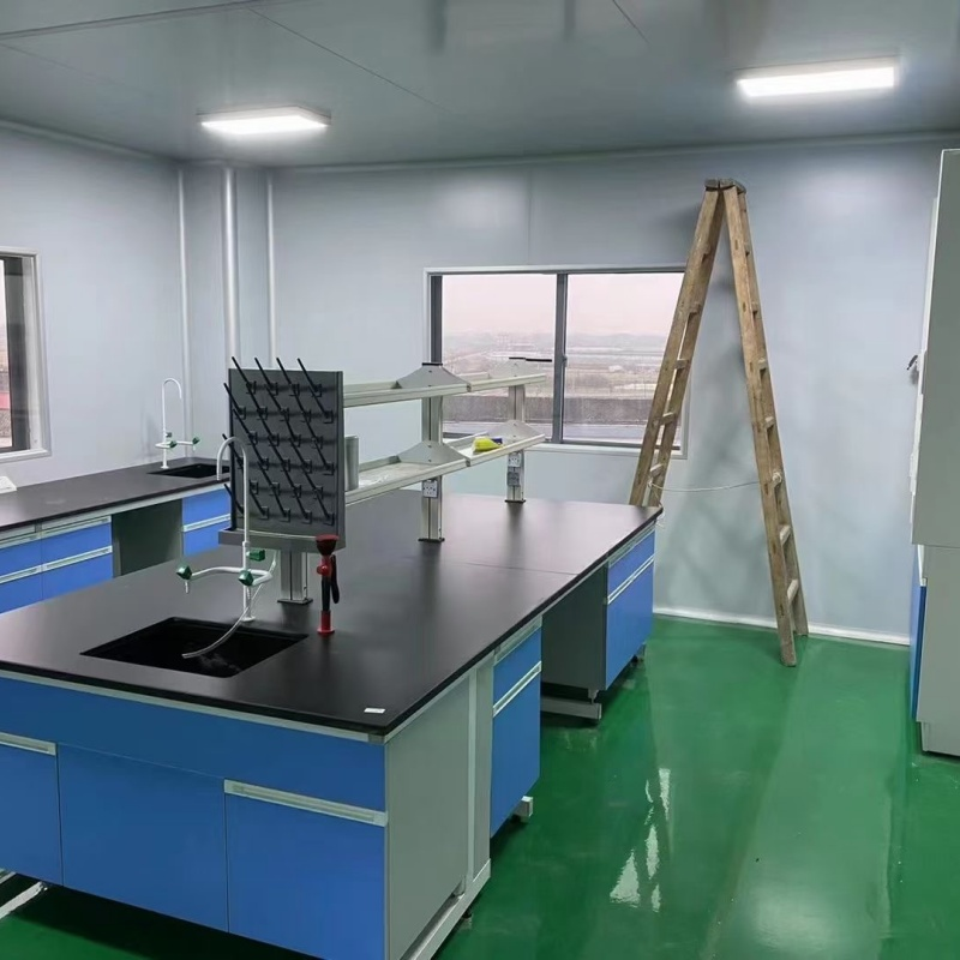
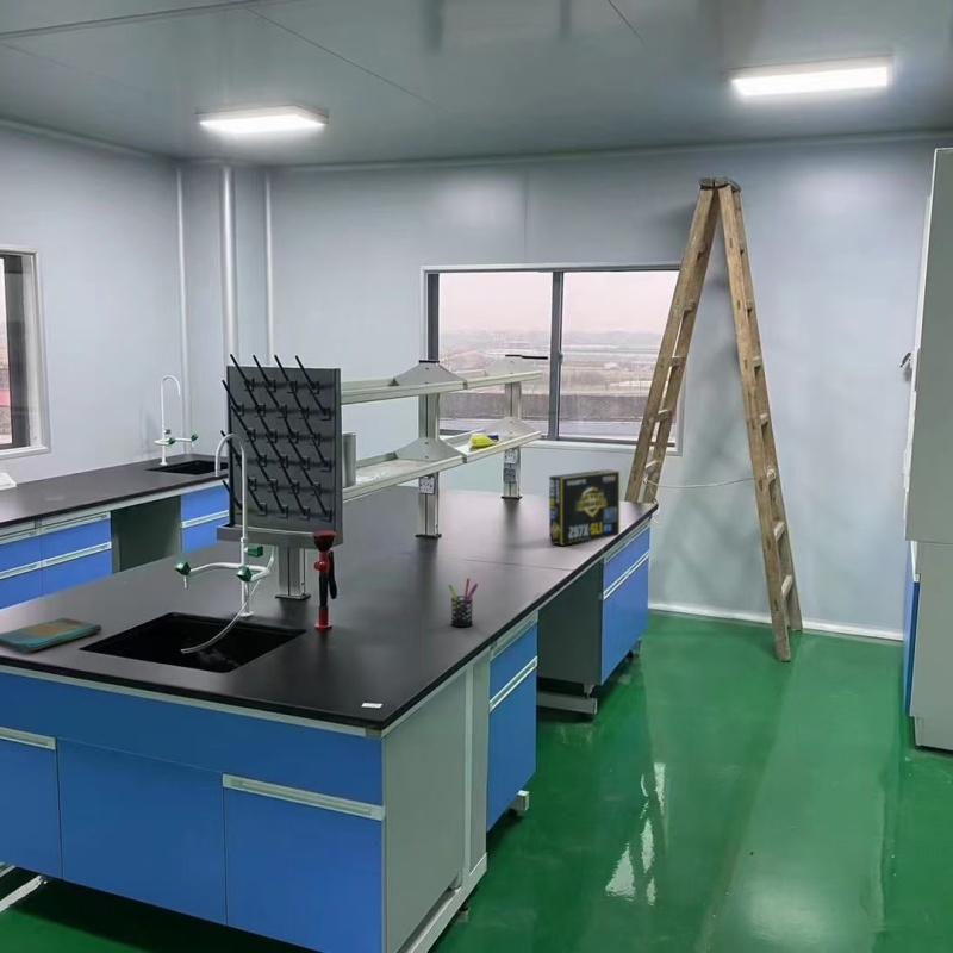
+ pen holder [448,577,479,628]
+ box [548,468,621,547]
+ dish towel [0,616,104,654]
